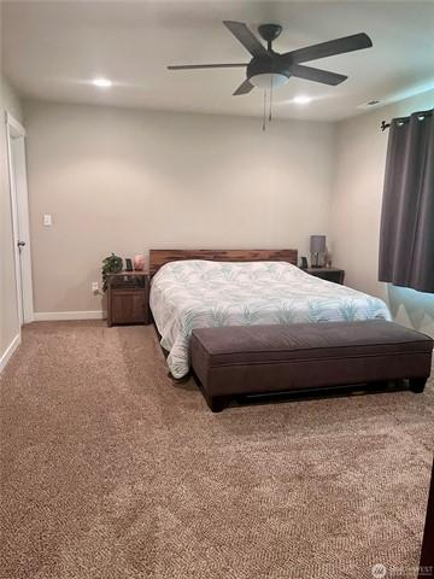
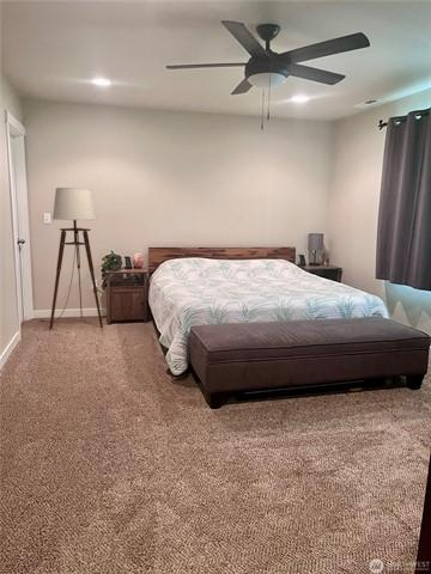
+ floor lamp [40,187,104,330]
